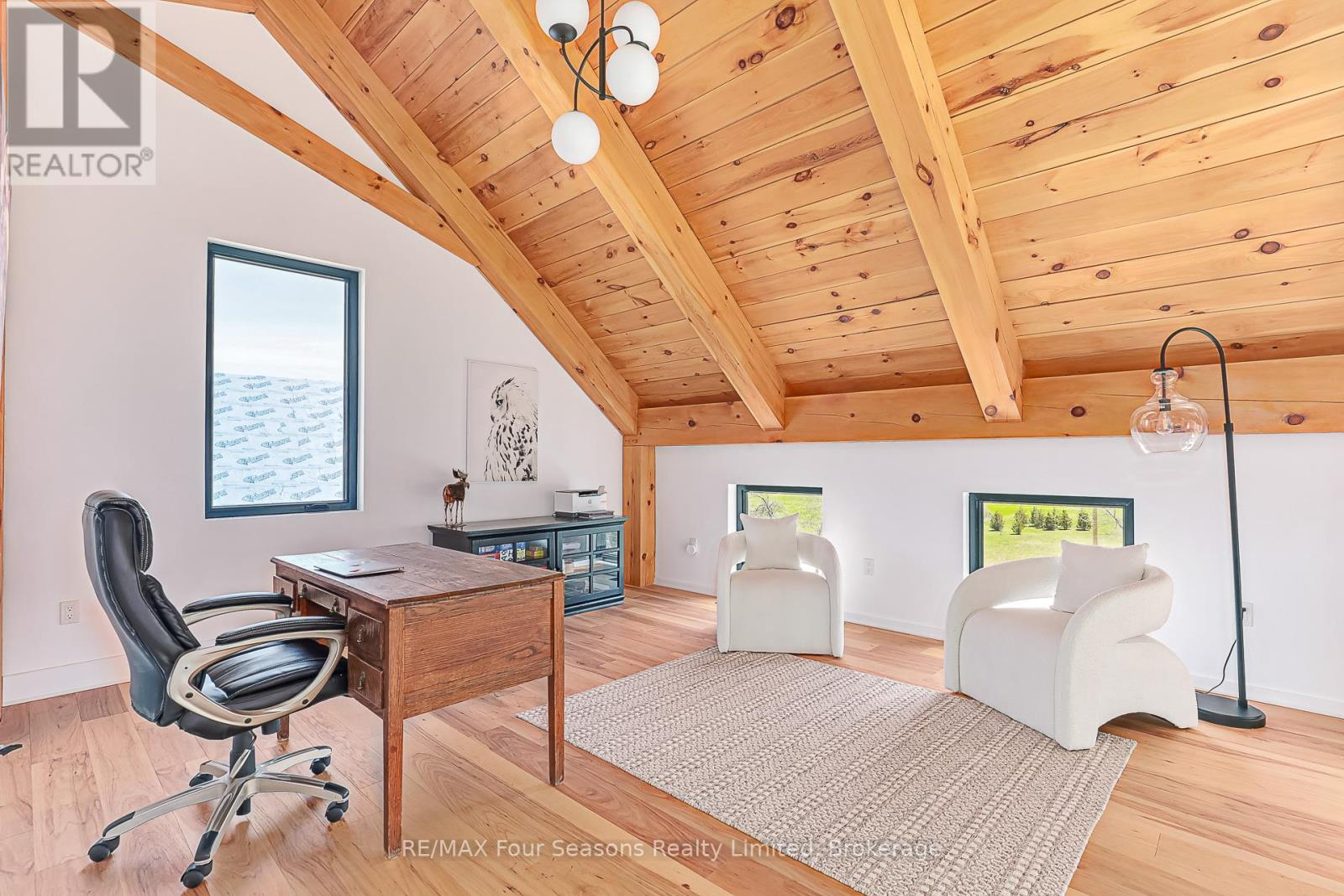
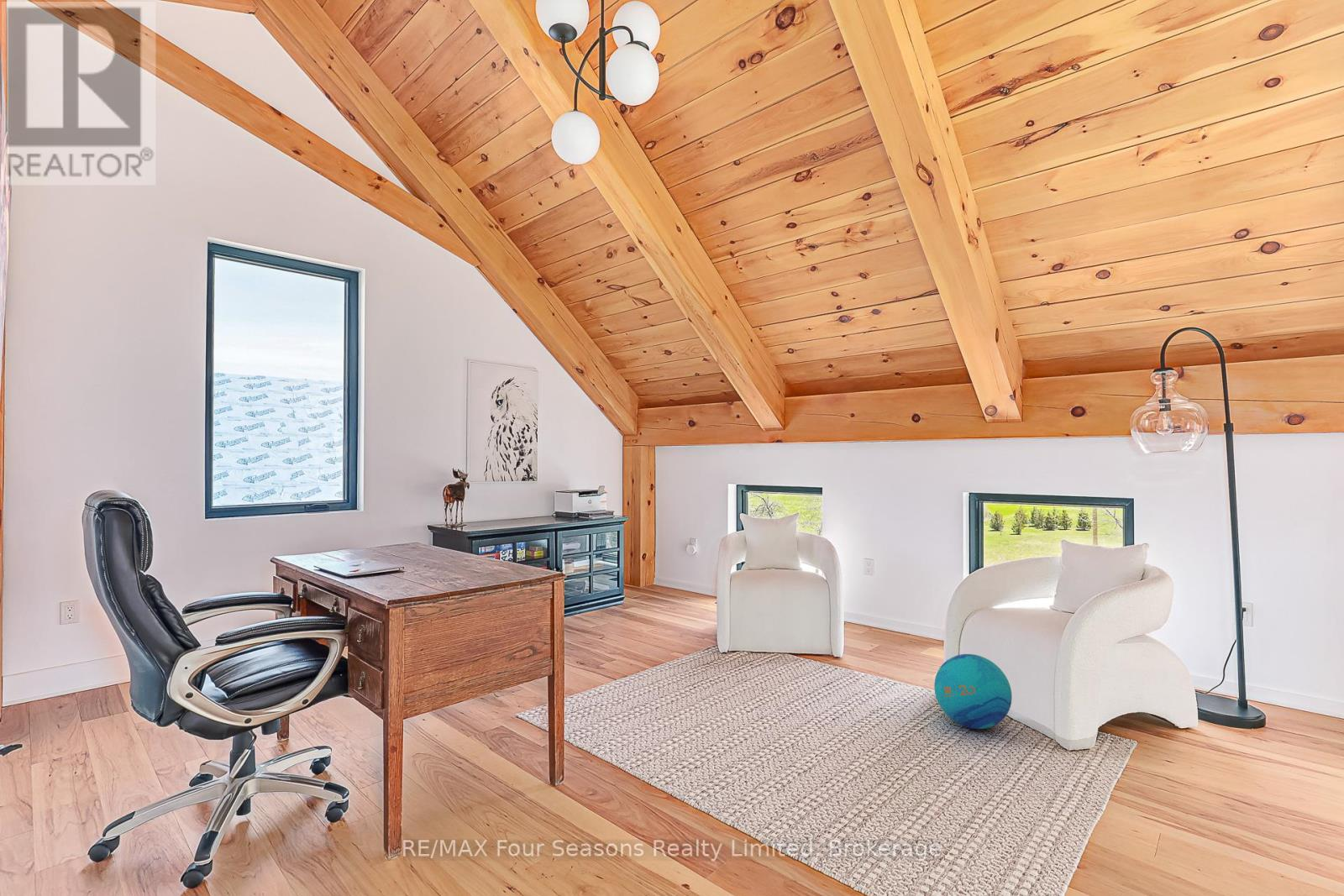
+ decorative ball [933,653,1013,730]
